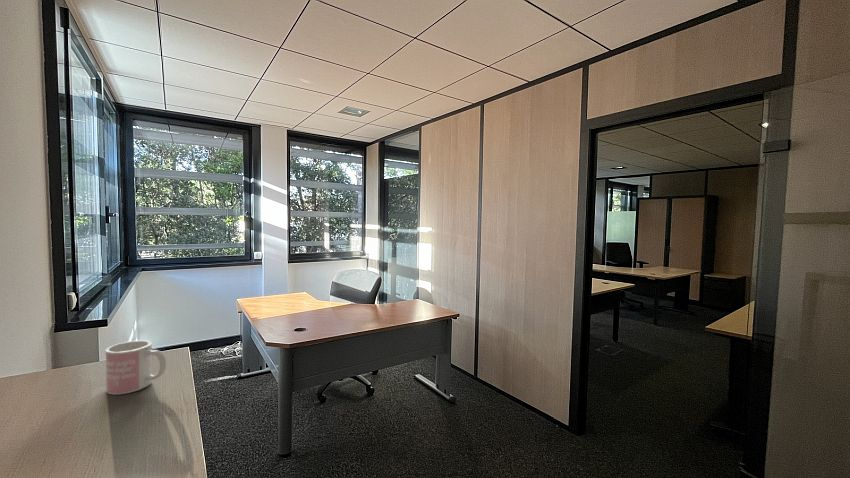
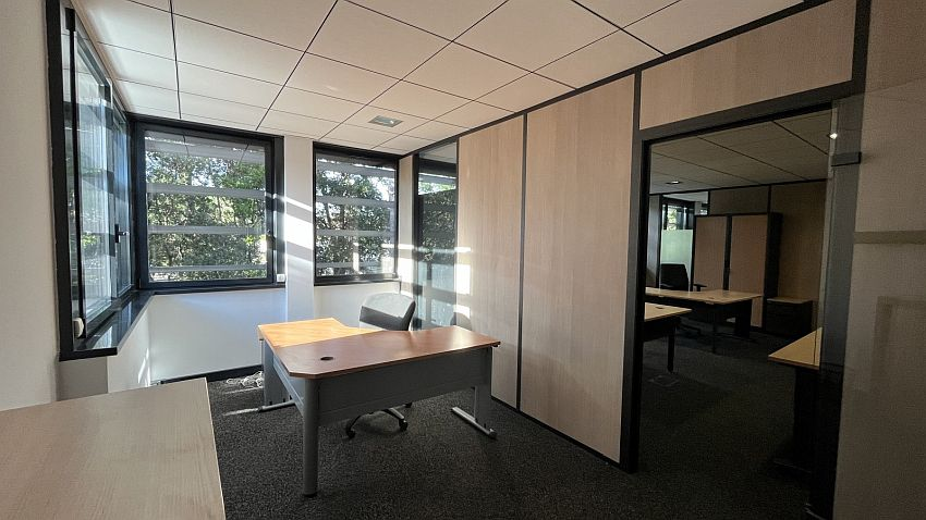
- mug [105,339,167,396]
